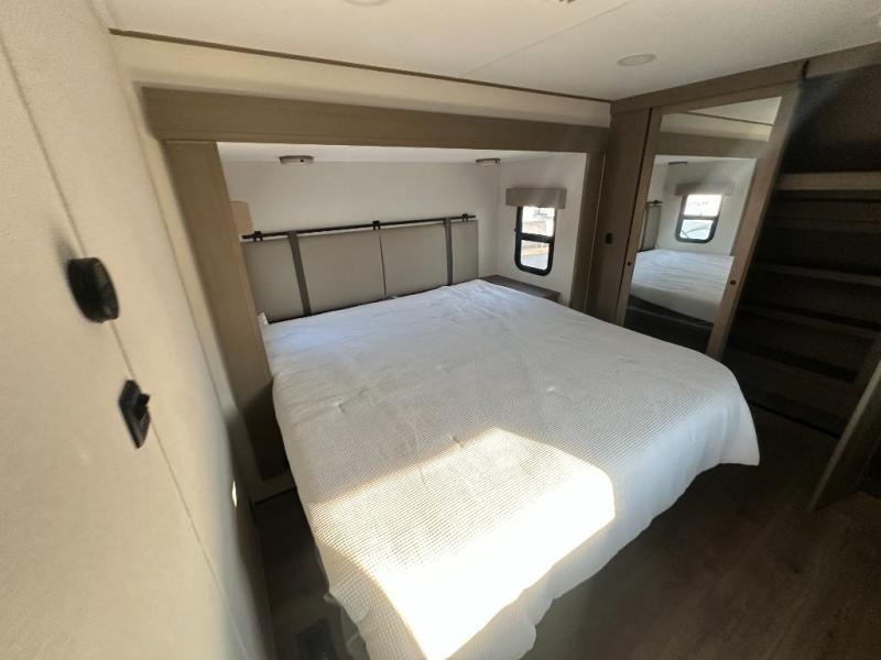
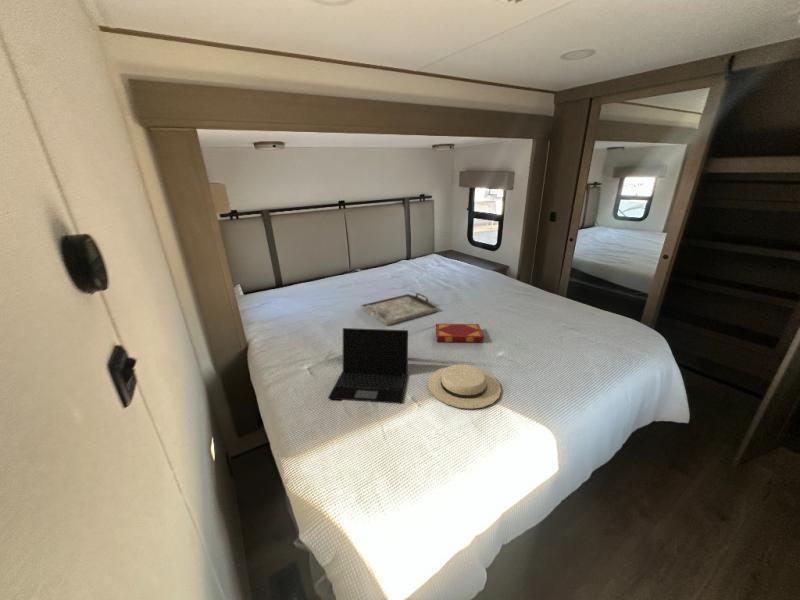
+ laptop [327,327,409,405]
+ sunhat [427,363,502,410]
+ hardback book [435,323,485,343]
+ serving tray [359,292,439,327]
